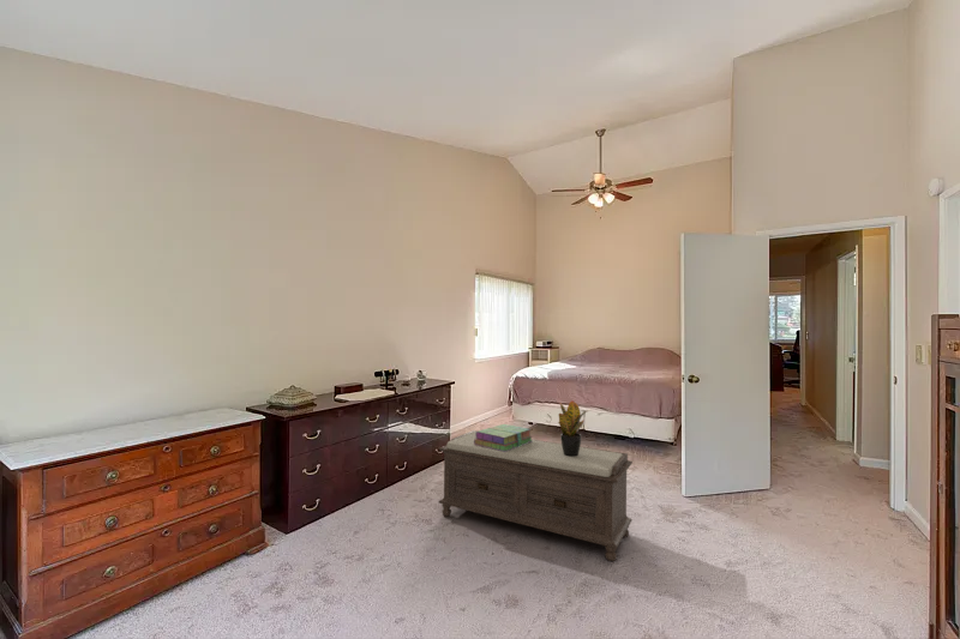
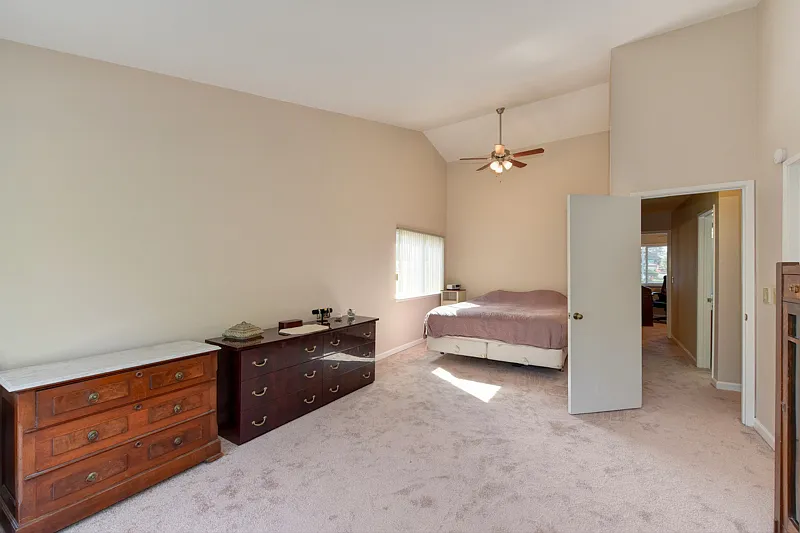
- potted plant [557,399,590,457]
- bench [438,429,634,562]
- stack of books [474,423,533,452]
